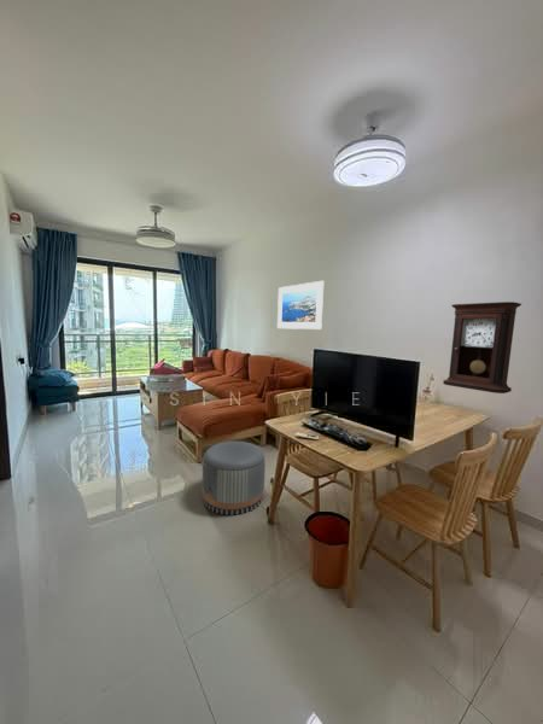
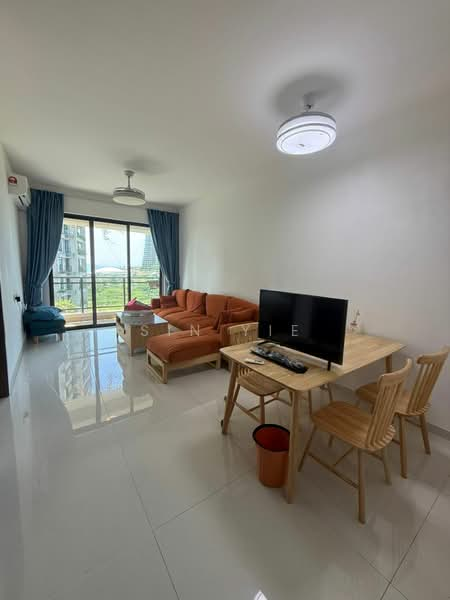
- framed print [276,280,325,331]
- pendulum clock [442,300,522,395]
- pouf [202,440,267,516]
